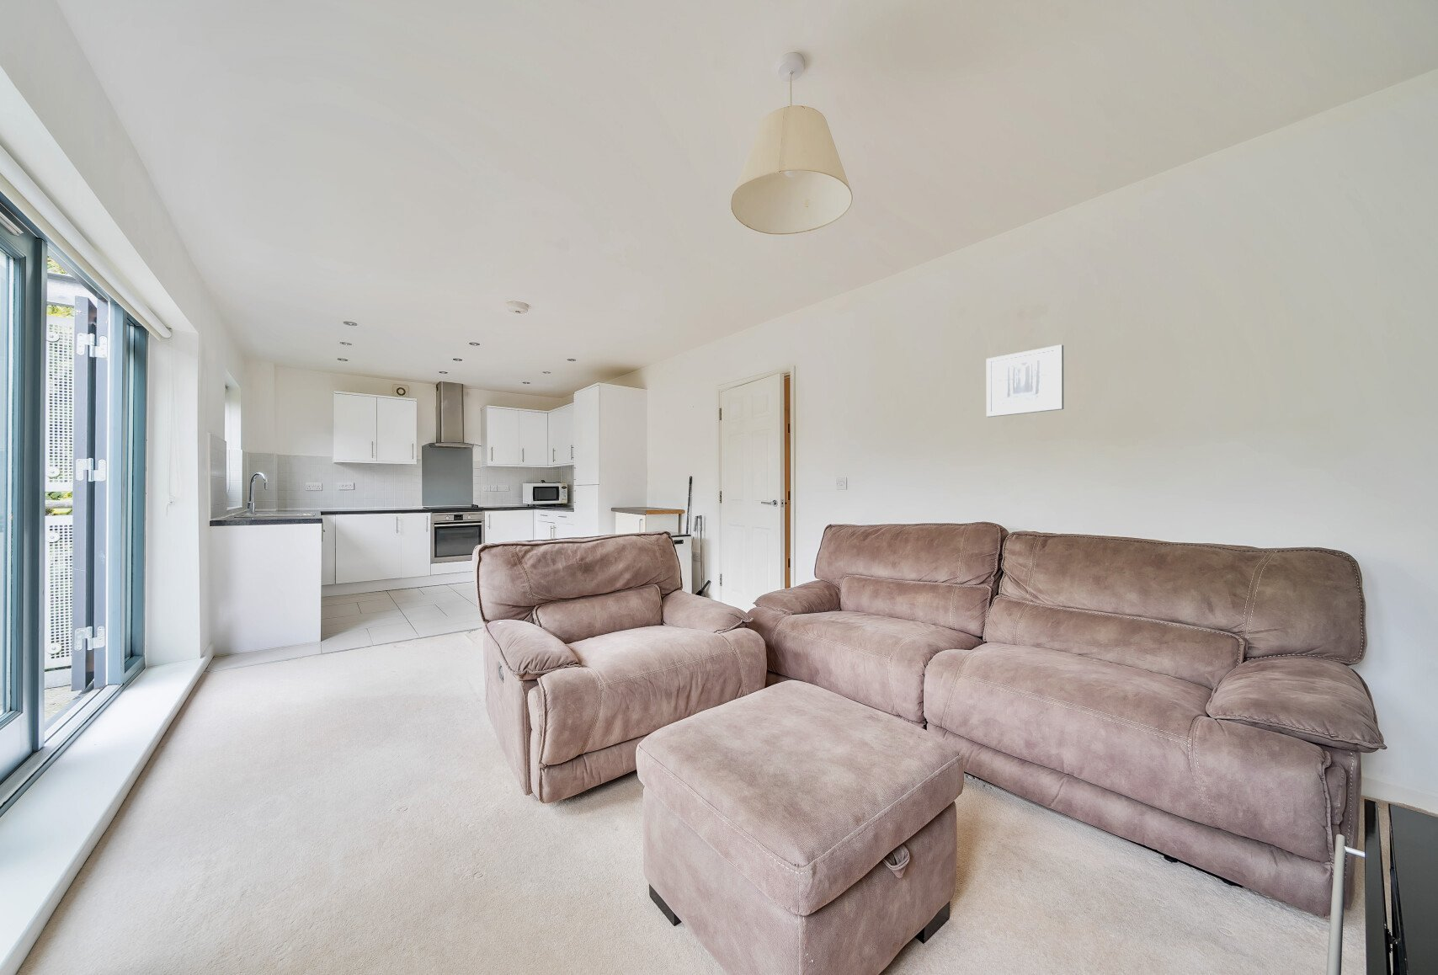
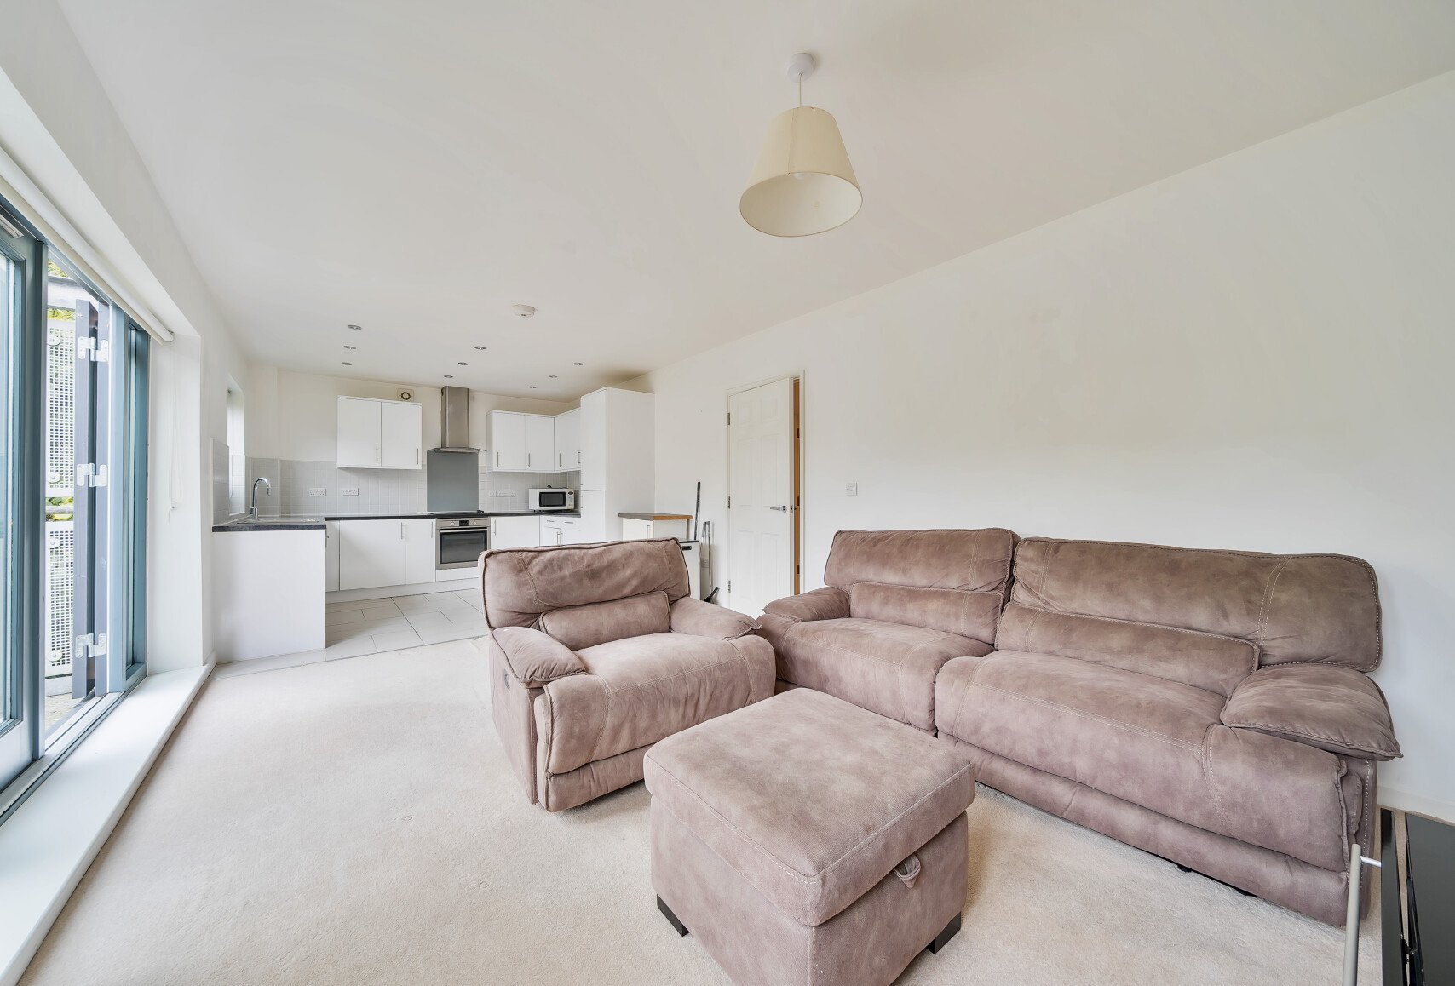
- wall art [985,344,1064,418]
